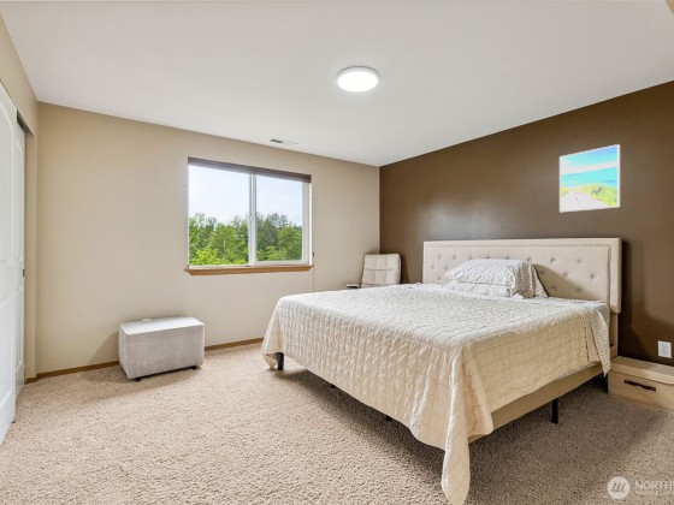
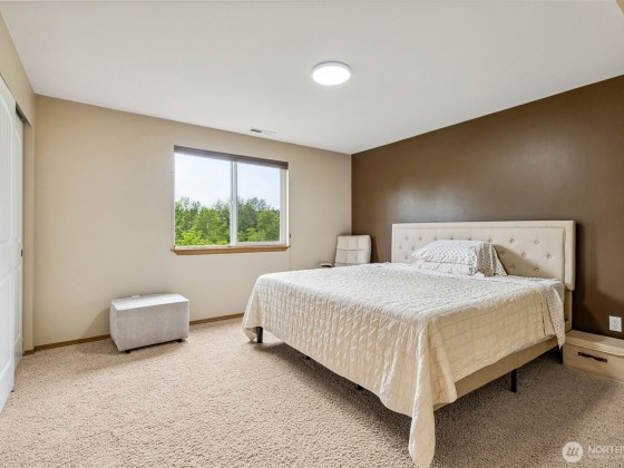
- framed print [558,143,621,213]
